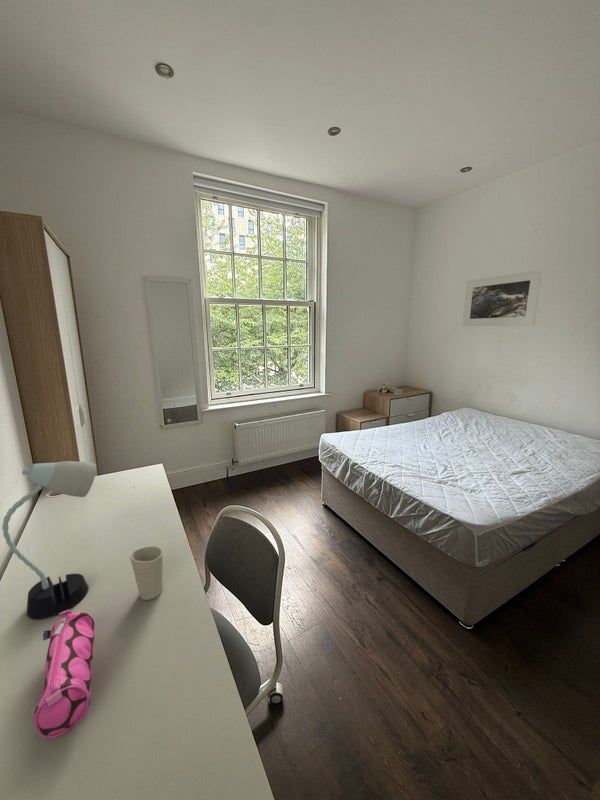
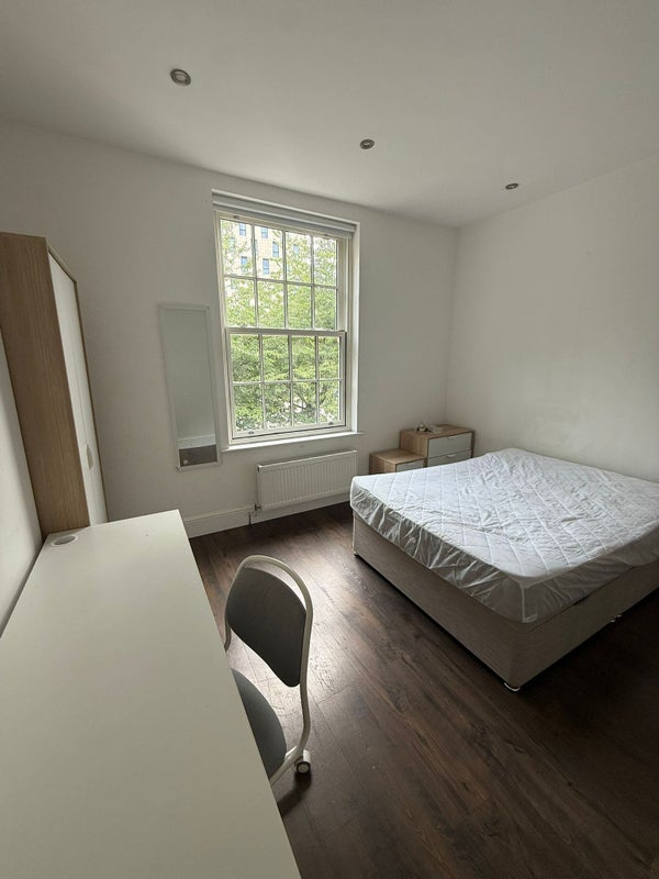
- cup [129,545,164,601]
- pencil case [33,609,95,740]
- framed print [461,269,543,327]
- desk lamp [1,460,97,621]
